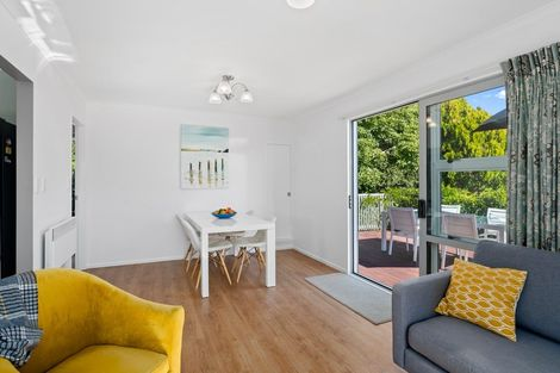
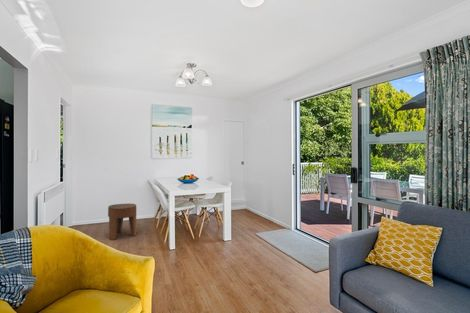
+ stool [107,203,137,241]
